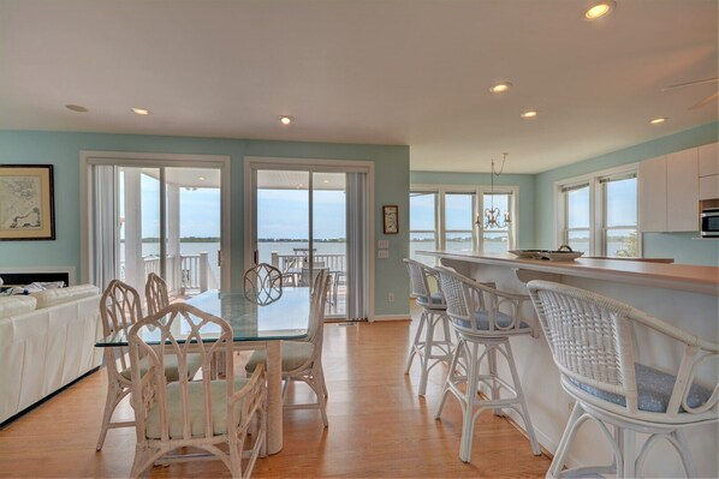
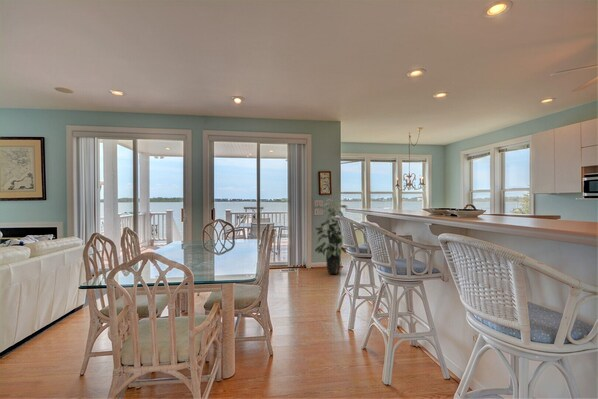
+ indoor plant [314,198,349,275]
